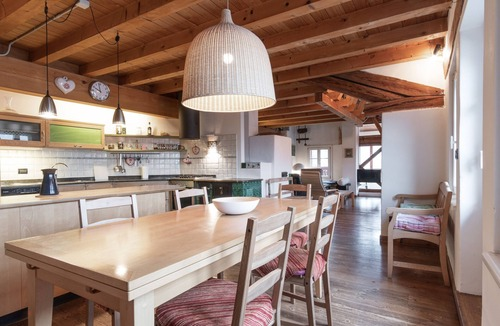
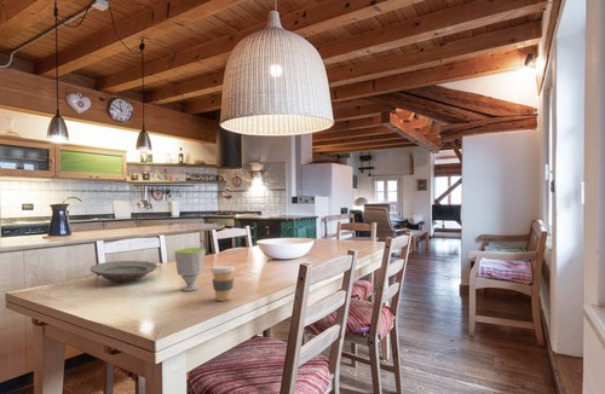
+ coffee cup [209,263,236,302]
+ plate [90,260,159,283]
+ cup [173,247,207,292]
